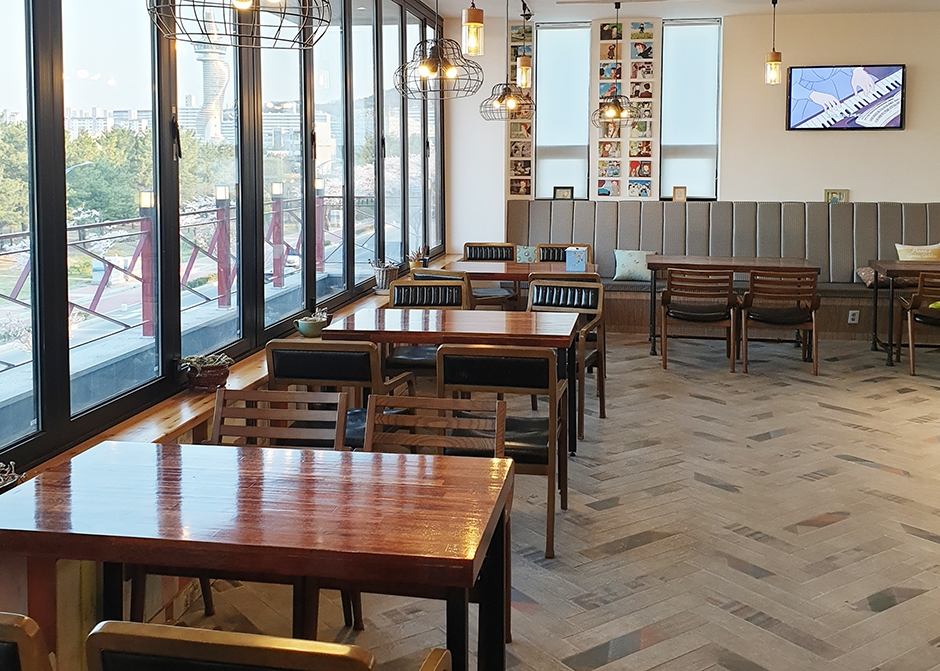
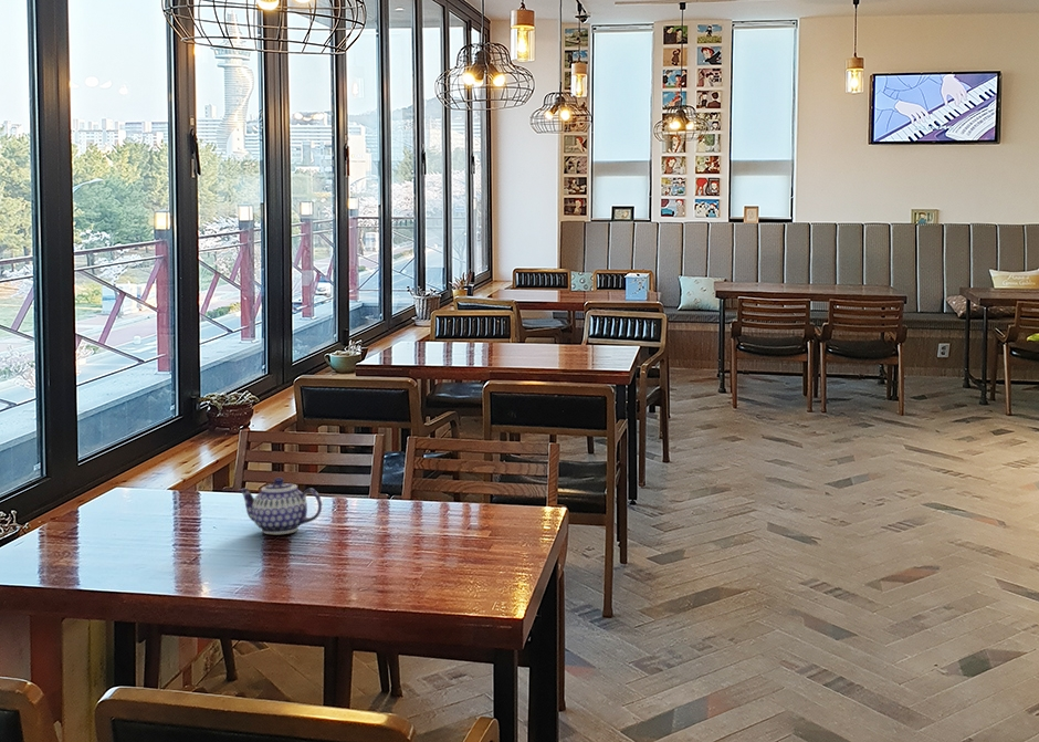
+ teapot [237,477,323,535]
